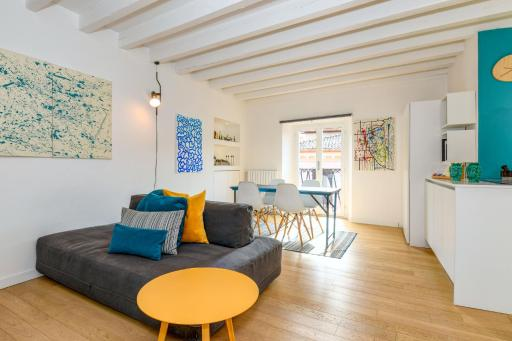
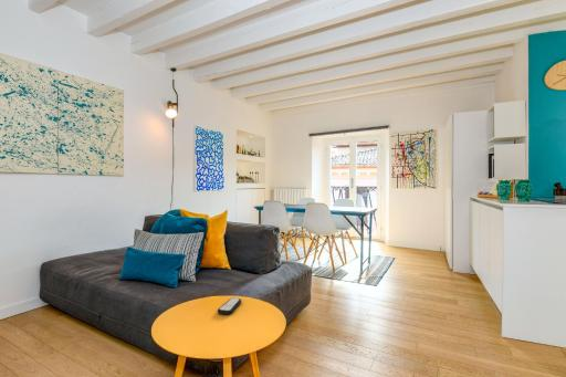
+ remote control [217,296,242,316]
